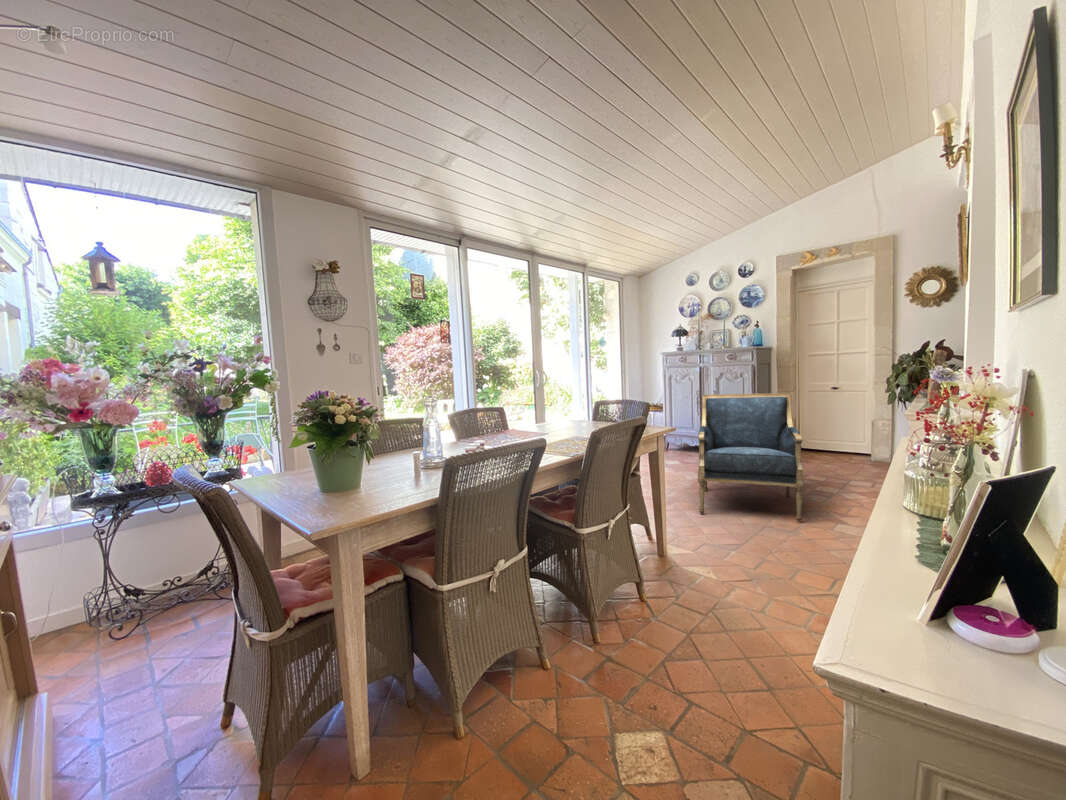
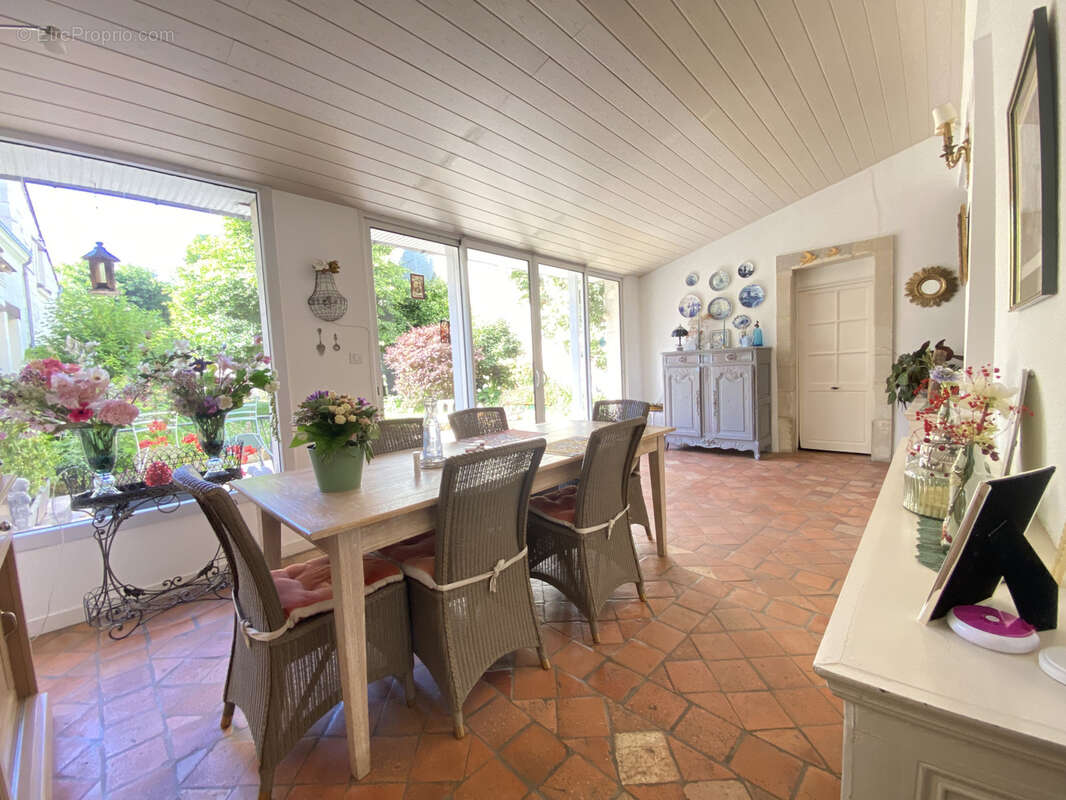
- armchair [697,392,805,522]
